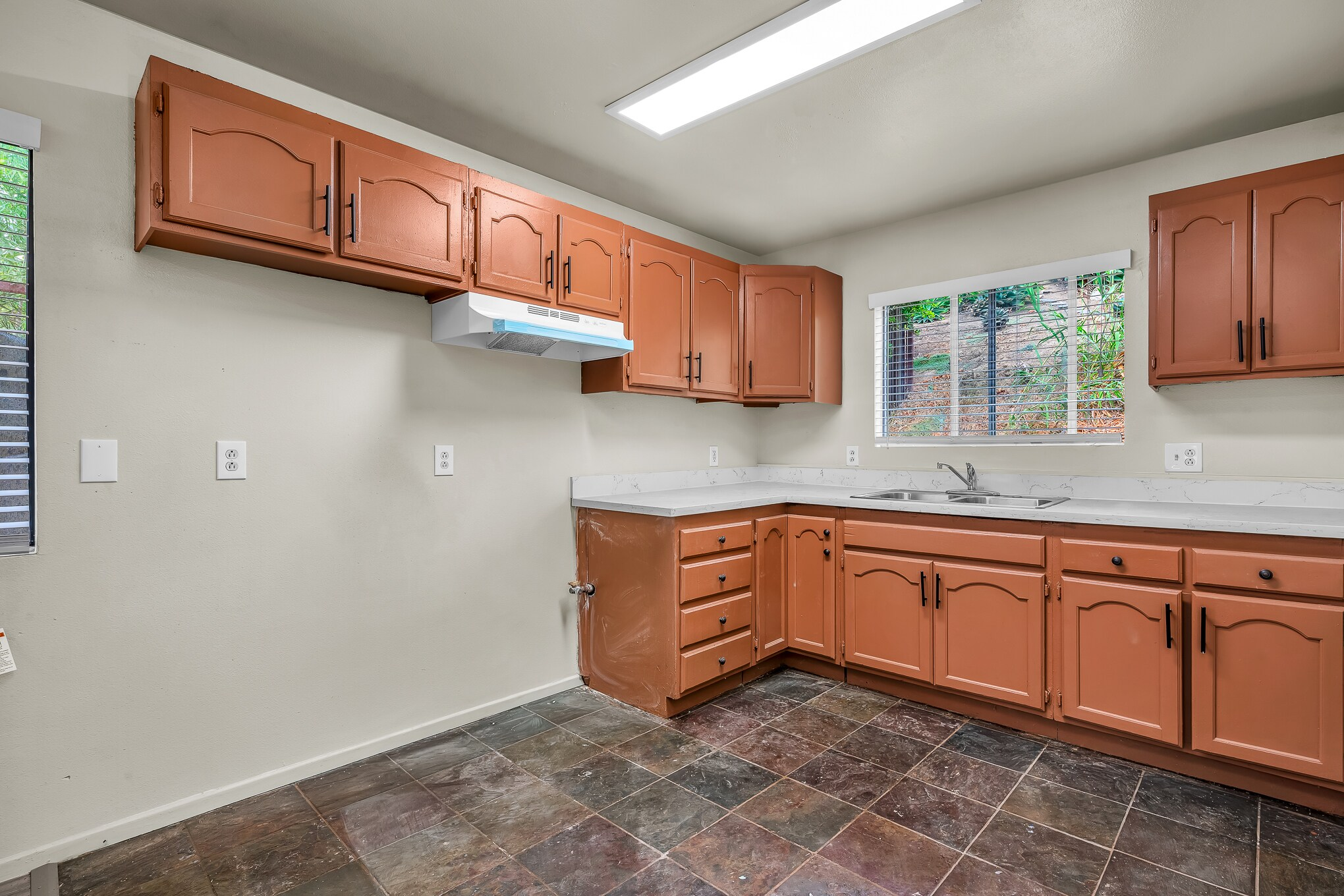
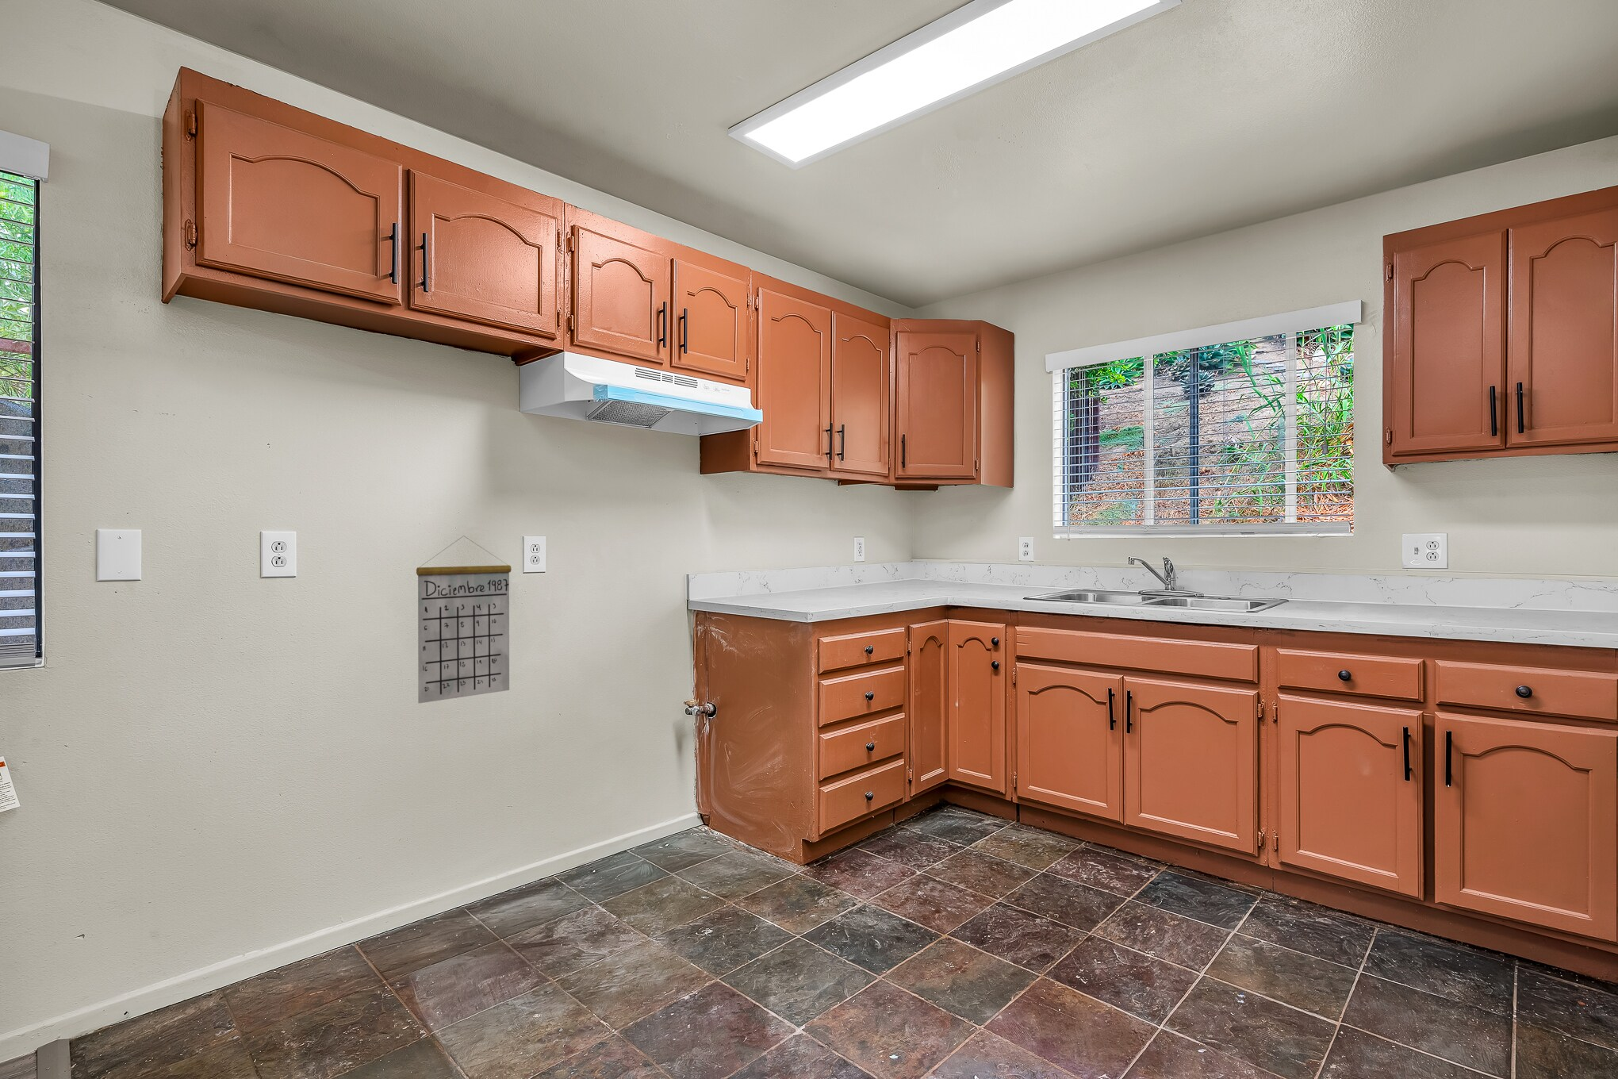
+ calendar [415,535,513,704]
